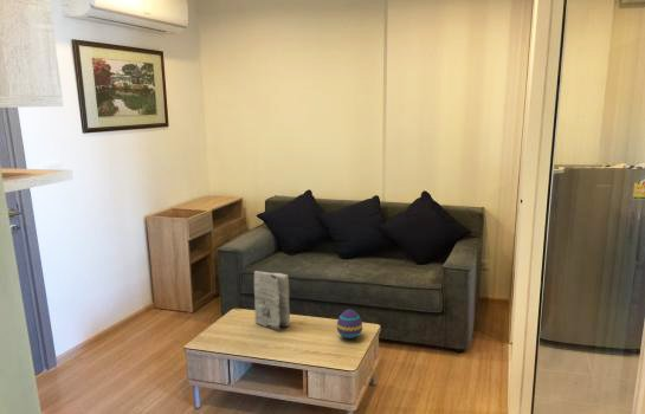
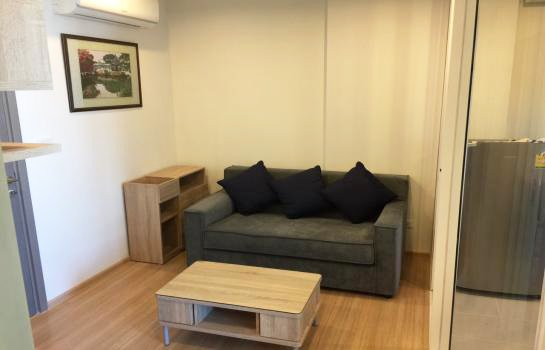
- decorative egg [336,309,363,339]
- book [253,270,291,332]
